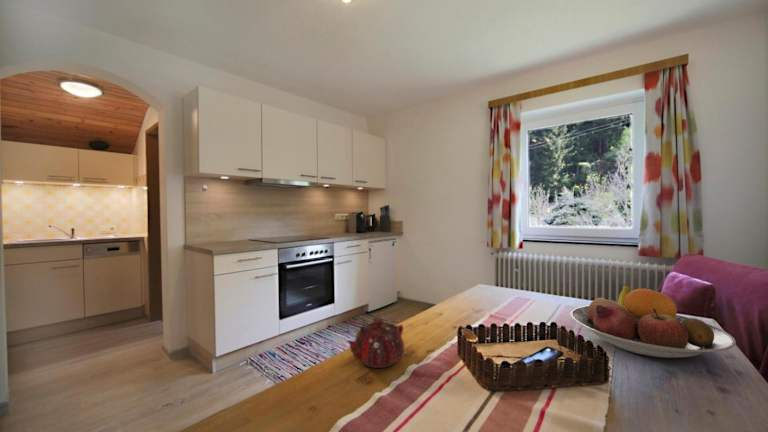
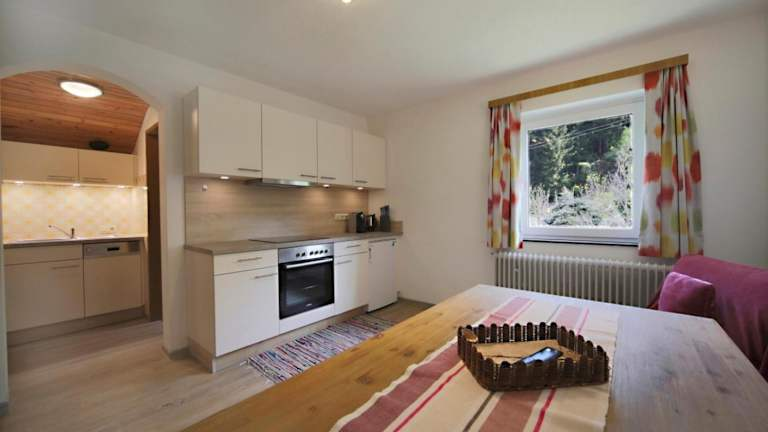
- teapot [345,317,405,369]
- fruit bowl [569,284,737,359]
